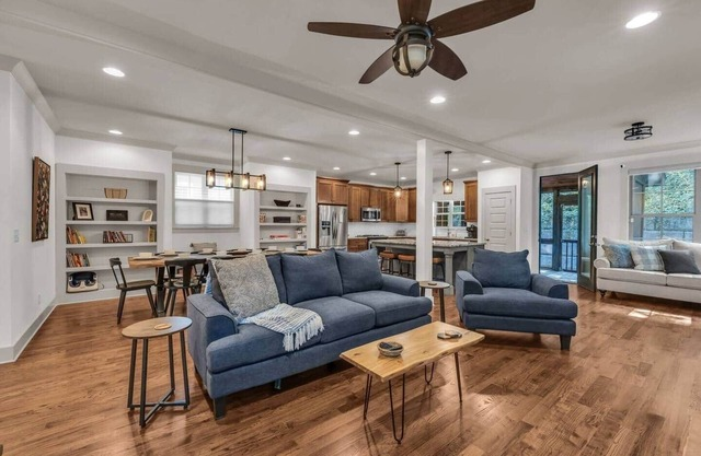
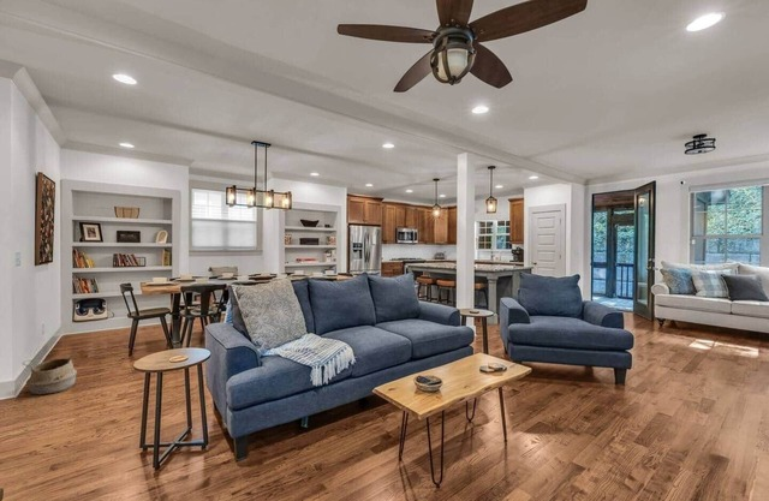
+ woven basket [22,351,78,395]
